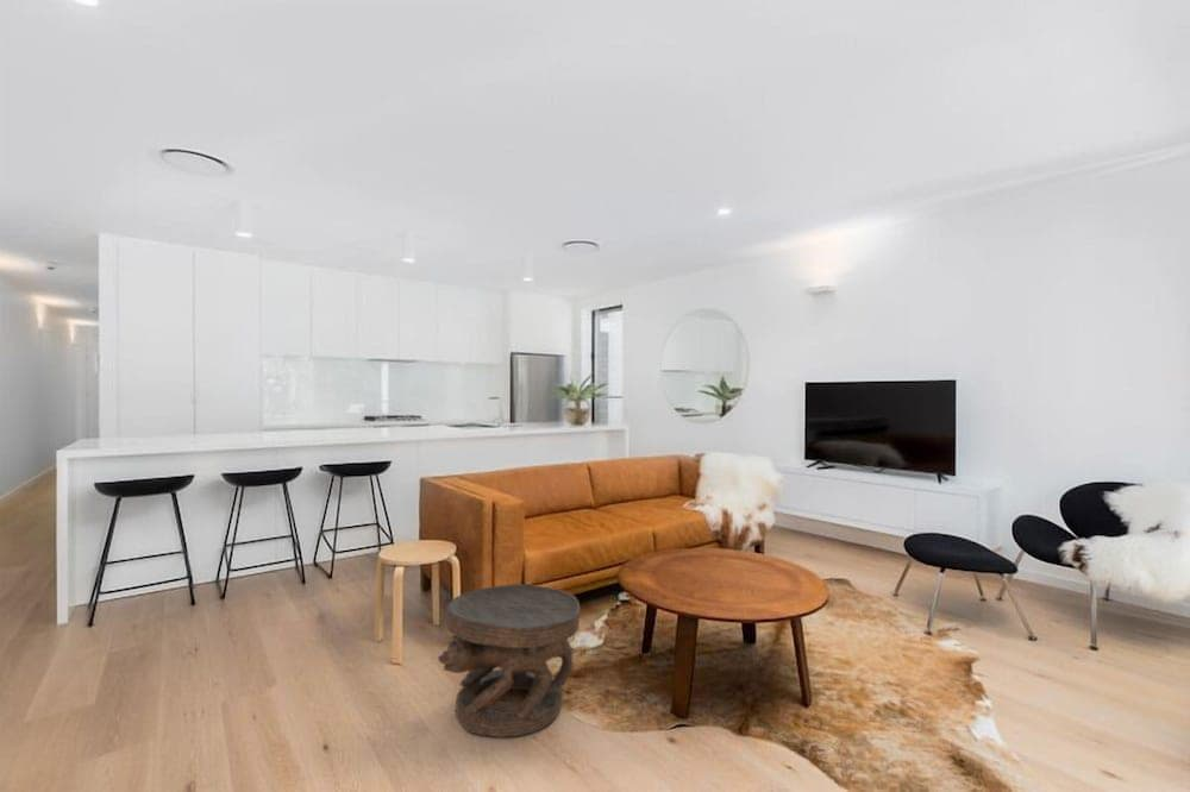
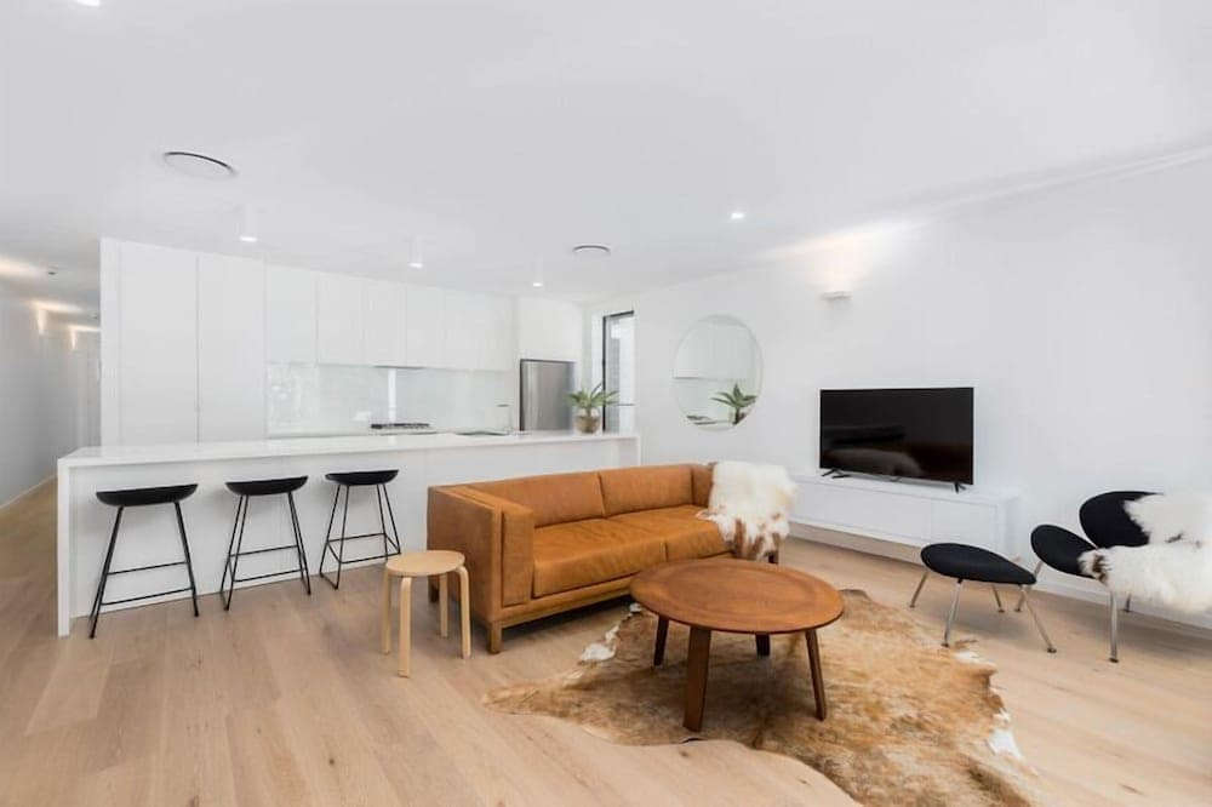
- carved stool [437,583,581,737]
